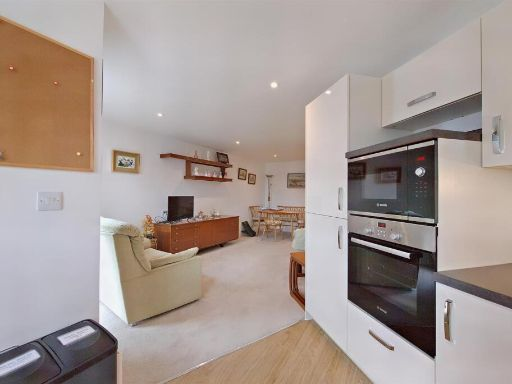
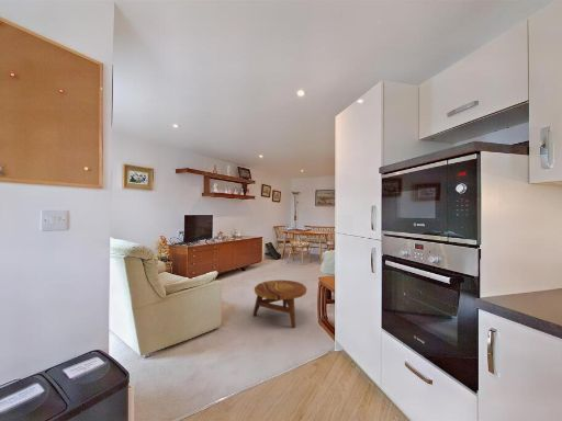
+ side table [251,278,307,329]
